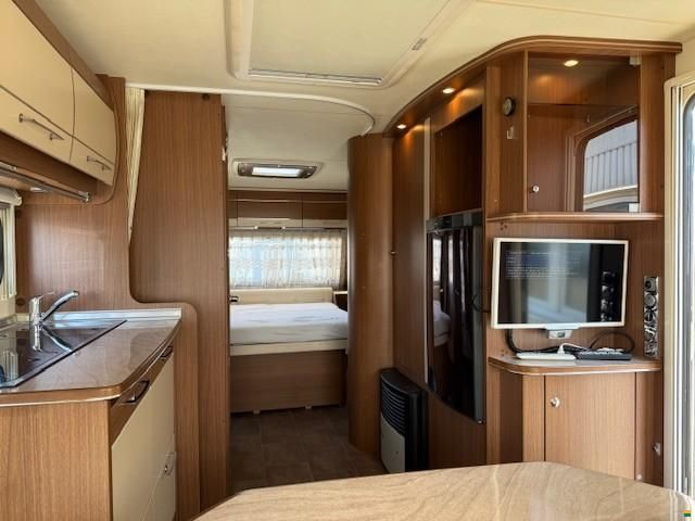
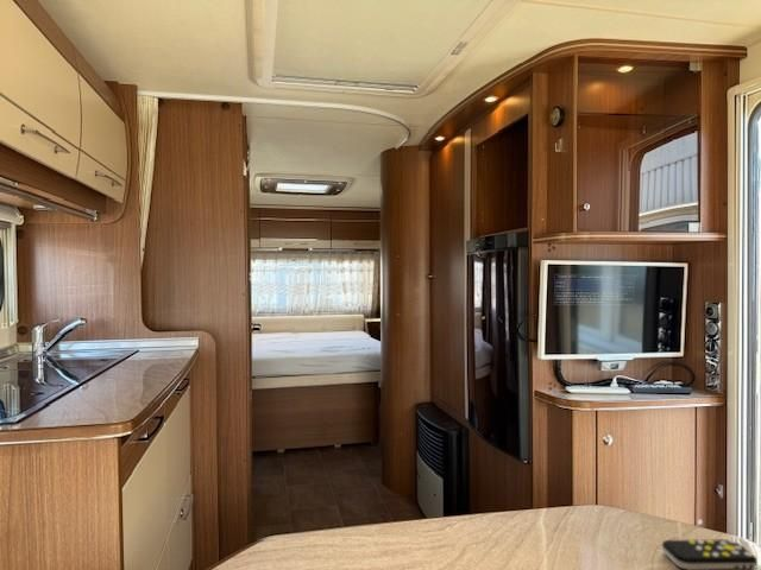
+ remote control [661,539,759,570]
